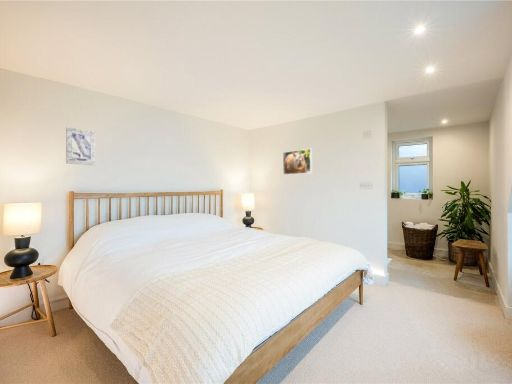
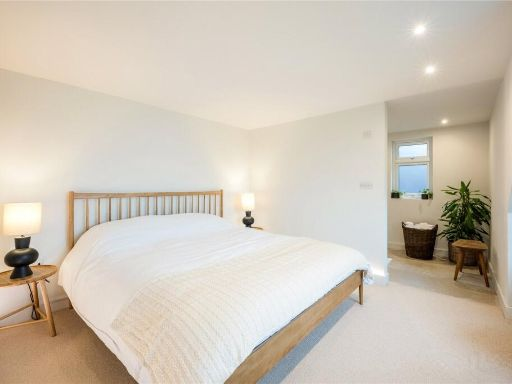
- wall art [65,126,96,166]
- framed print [282,148,313,176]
